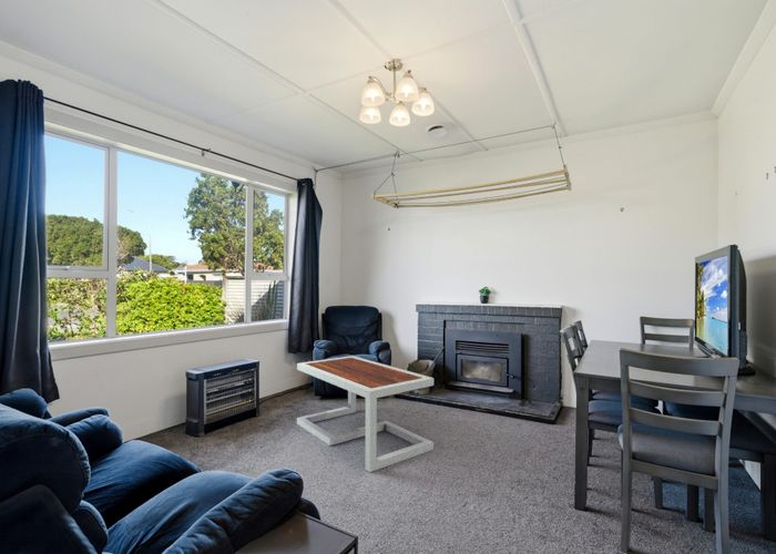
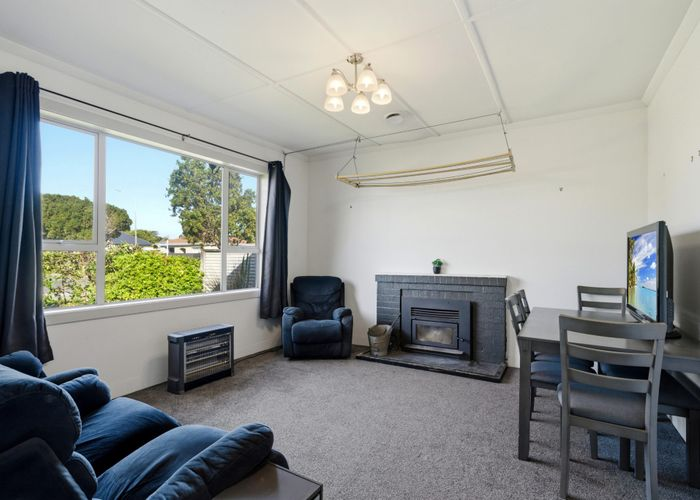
- coffee table [296,355,435,473]
